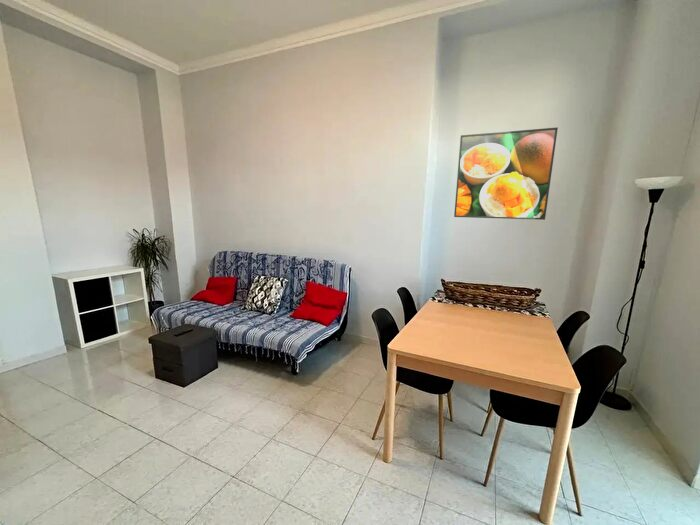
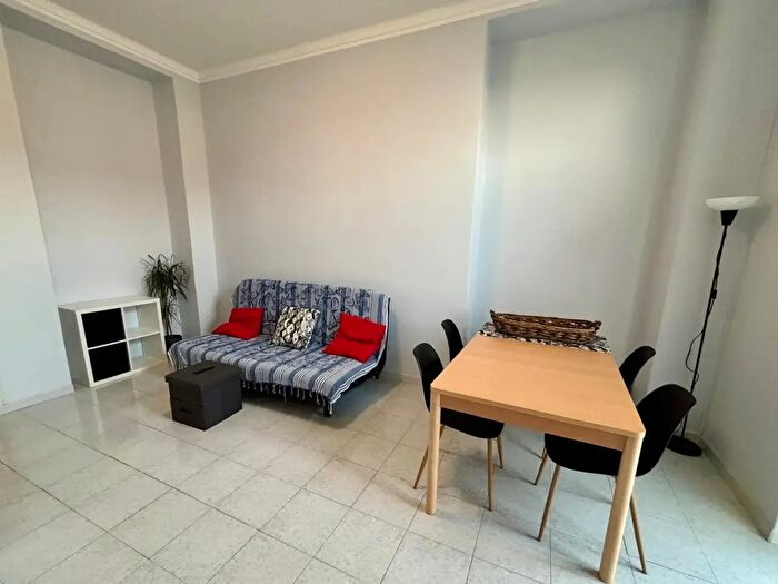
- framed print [453,127,559,221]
